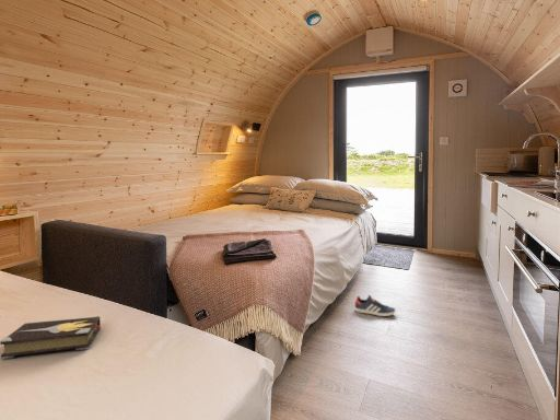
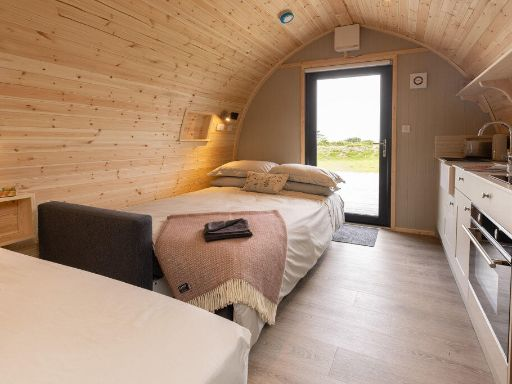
- hardback book [0,316,102,360]
- sneaker [353,294,397,317]
